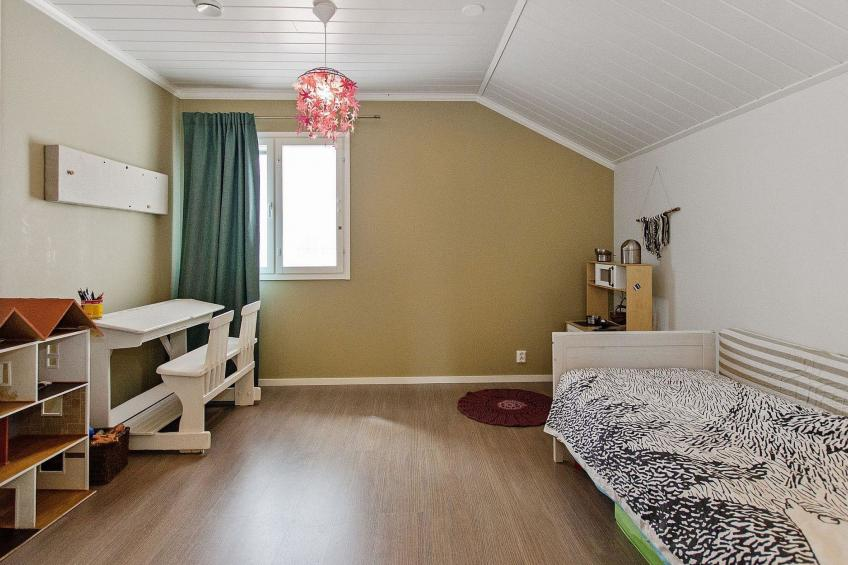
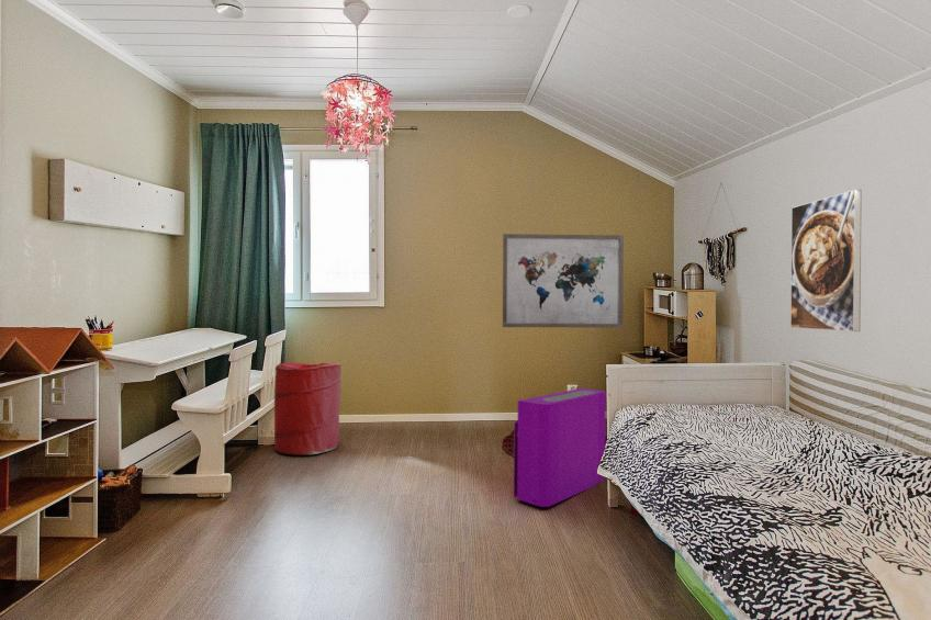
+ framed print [789,189,863,332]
+ wall art [502,233,625,329]
+ air purifier [513,387,607,508]
+ laundry hamper [273,361,343,455]
